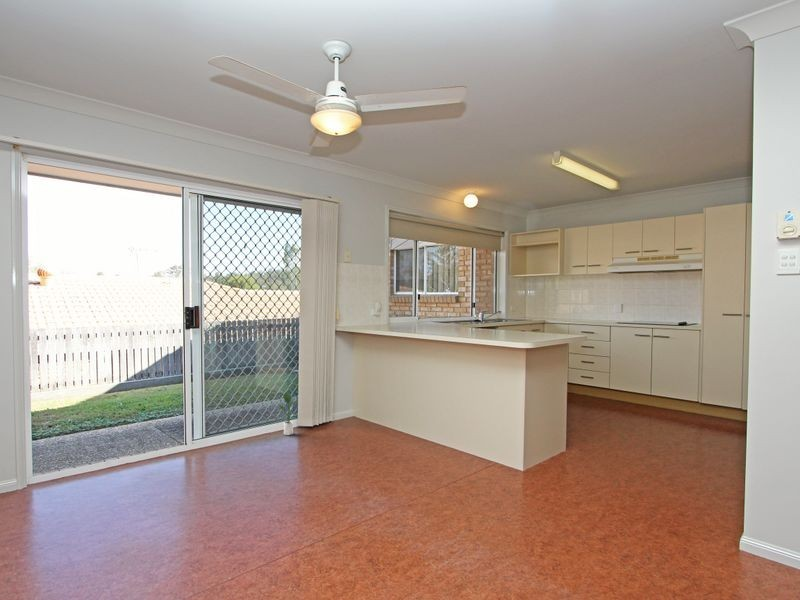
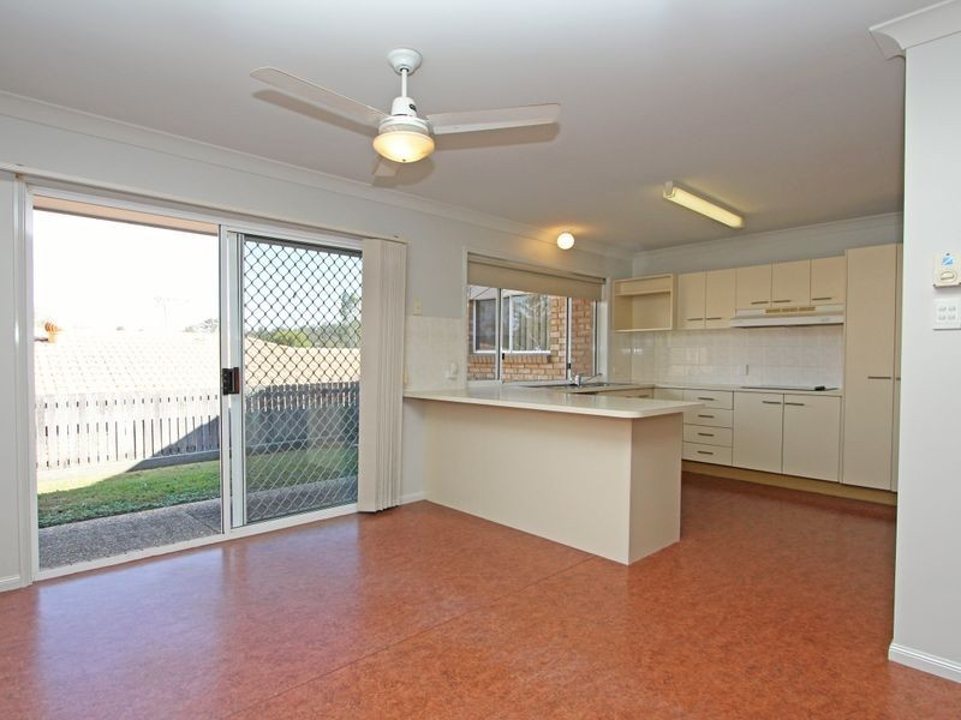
- potted plant [278,391,298,436]
